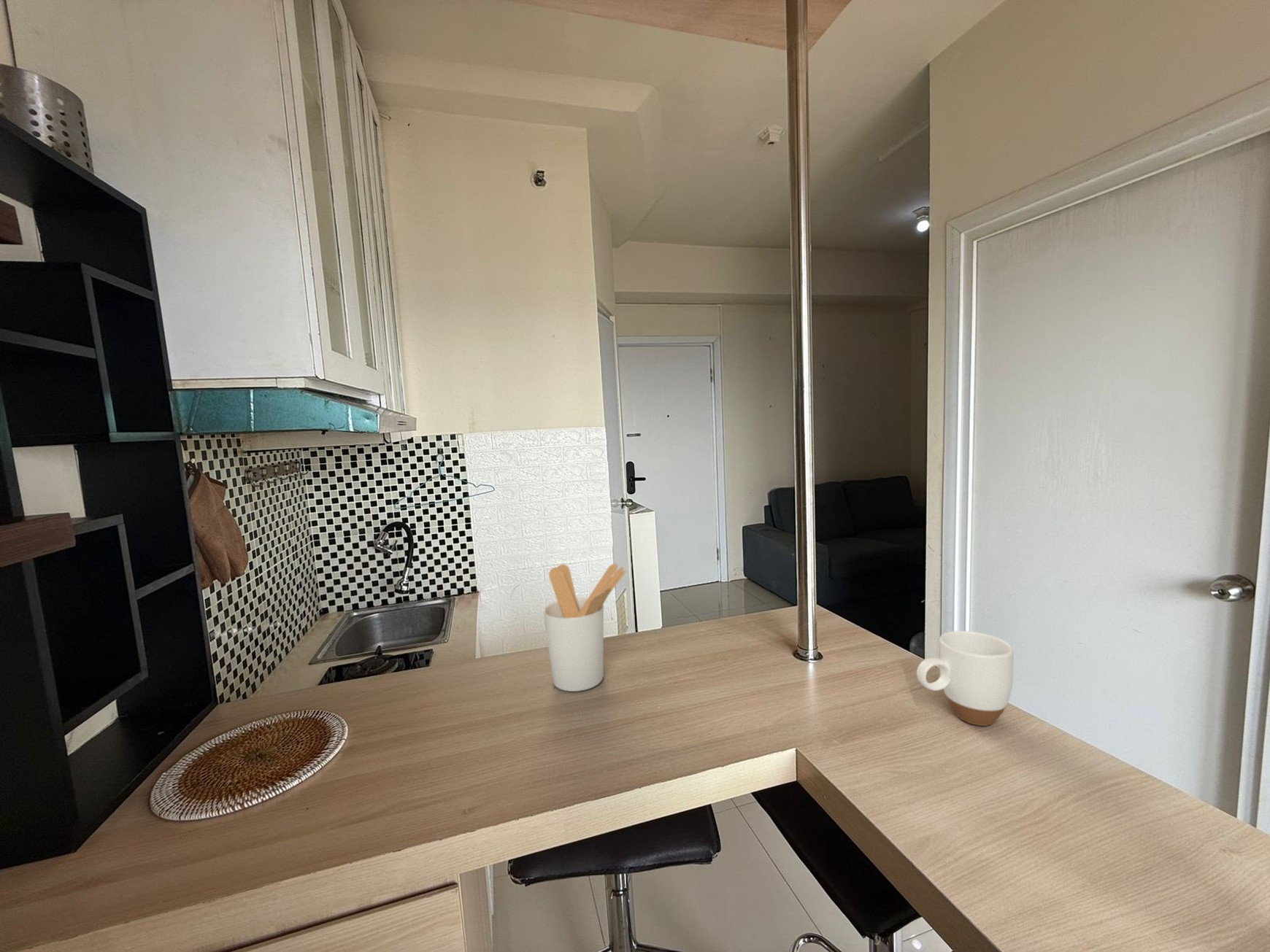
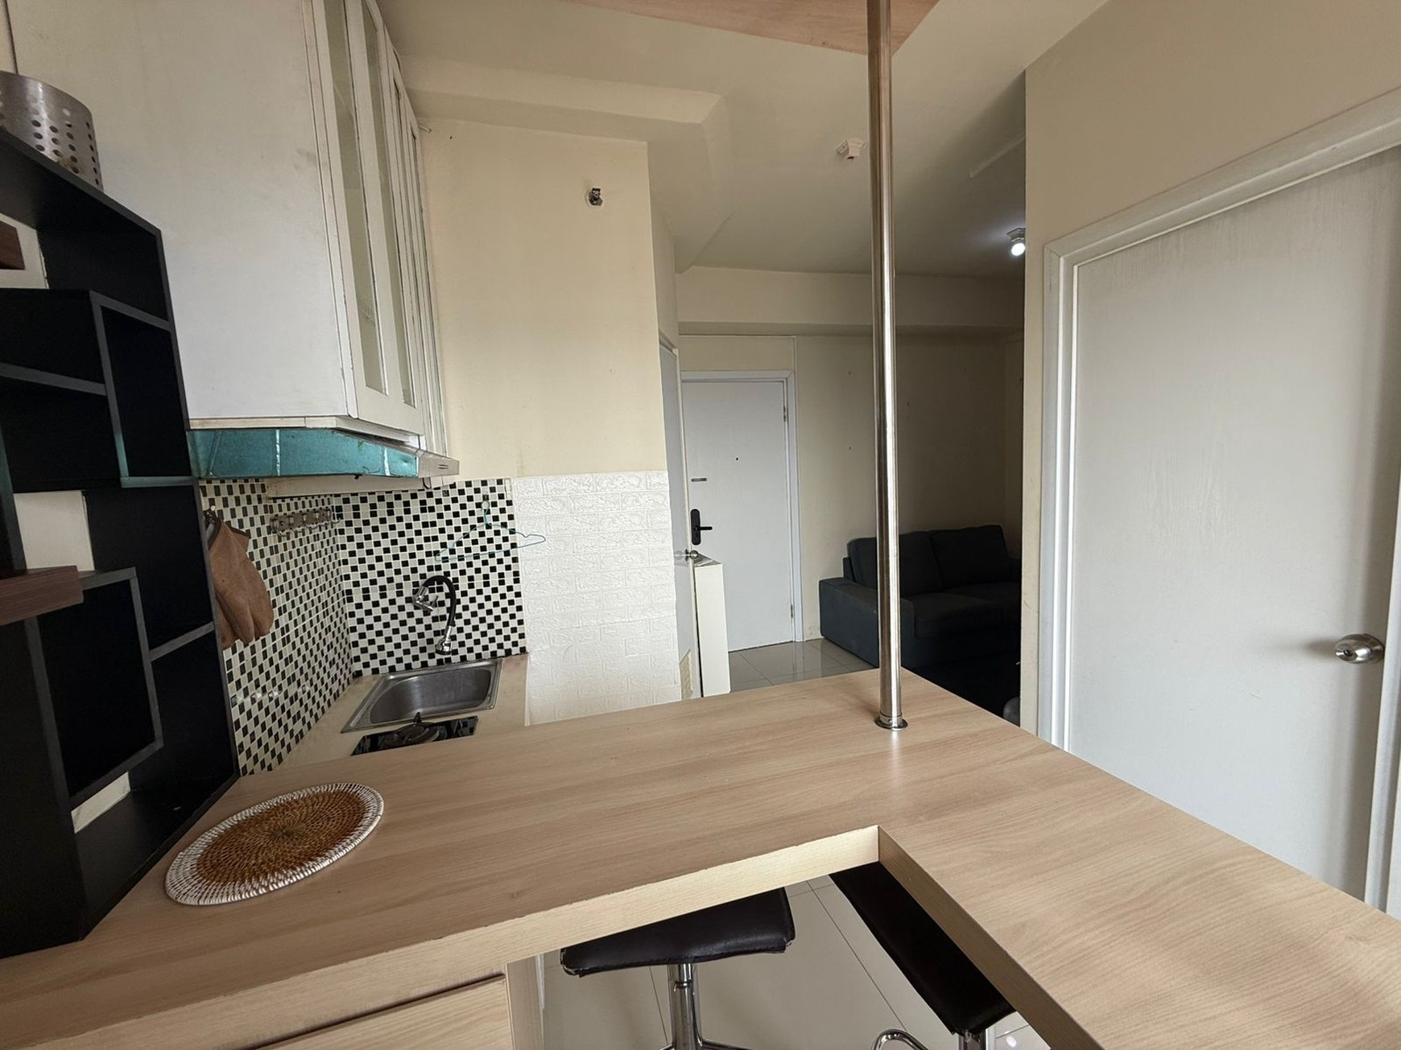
- utensil holder [543,562,626,692]
- mug [916,630,1015,727]
